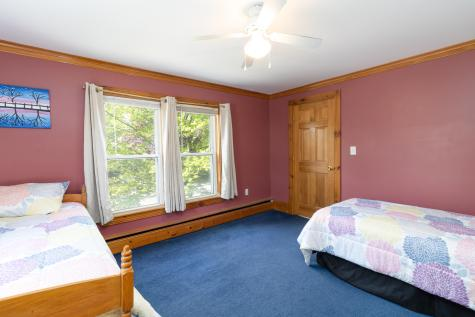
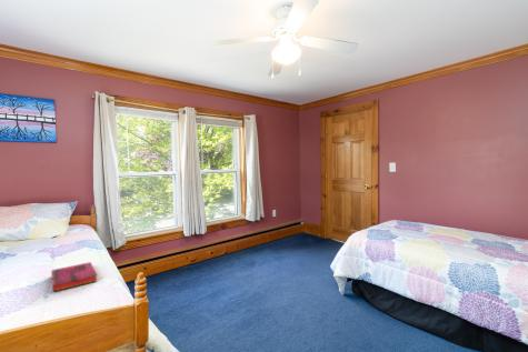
+ hardback book [50,261,99,293]
